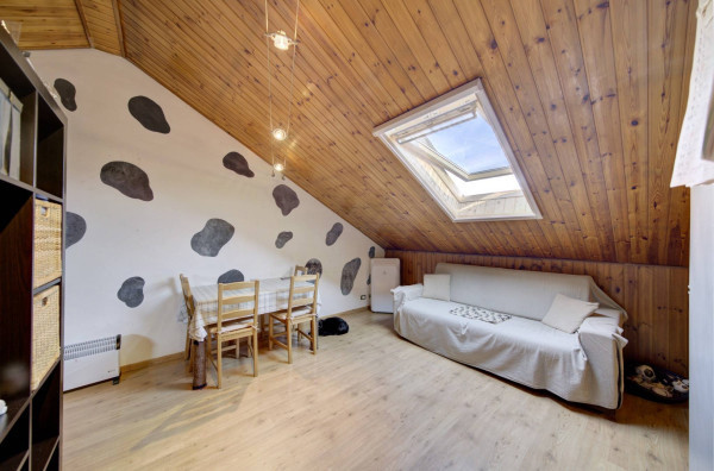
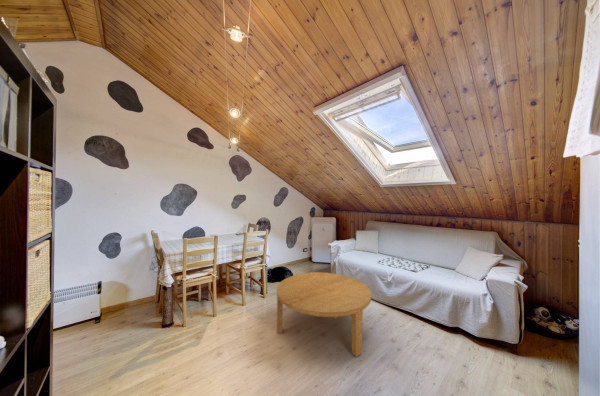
+ coffee table [276,271,372,358]
